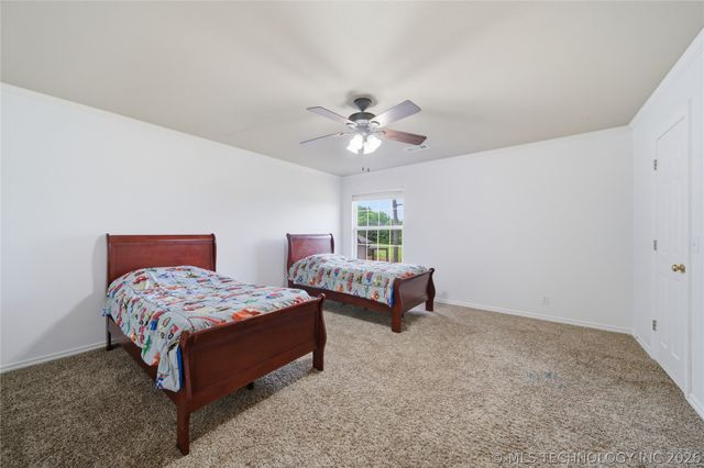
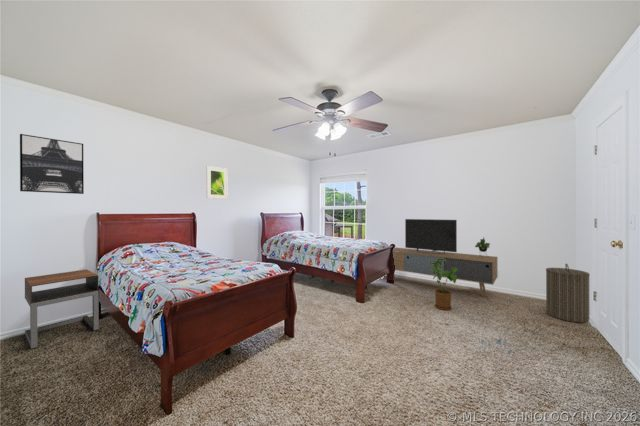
+ house plant [430,259,458,311]
+ laundry hamper [545,263,591,324]
+ nightstand [24,268,100,350]
+ wall art [19,133,85,195]
+ media console [392,218,498,297]
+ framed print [205,165,229,200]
